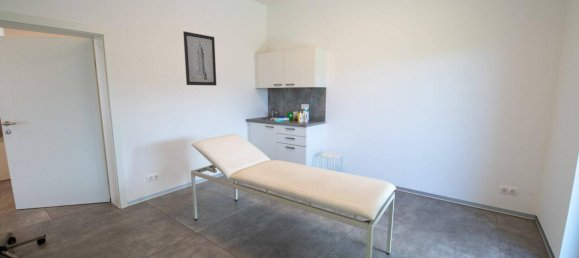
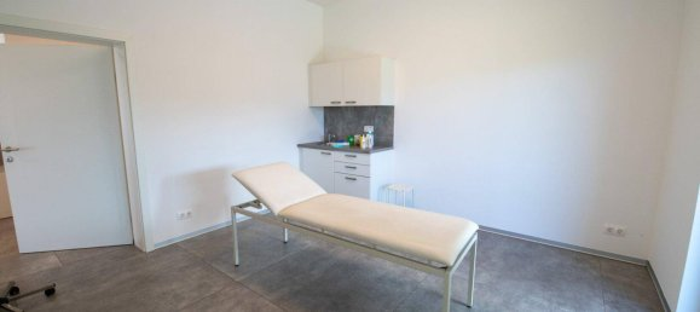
- wall art [182,30,217,87]
